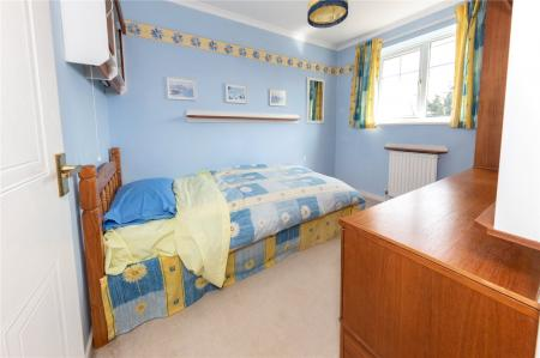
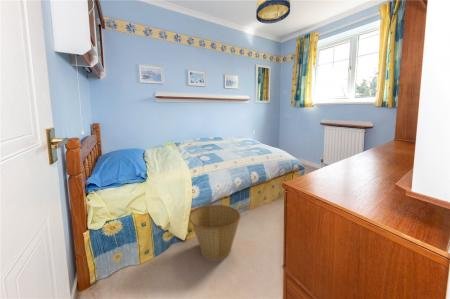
+ basket [188,204,242,260]
